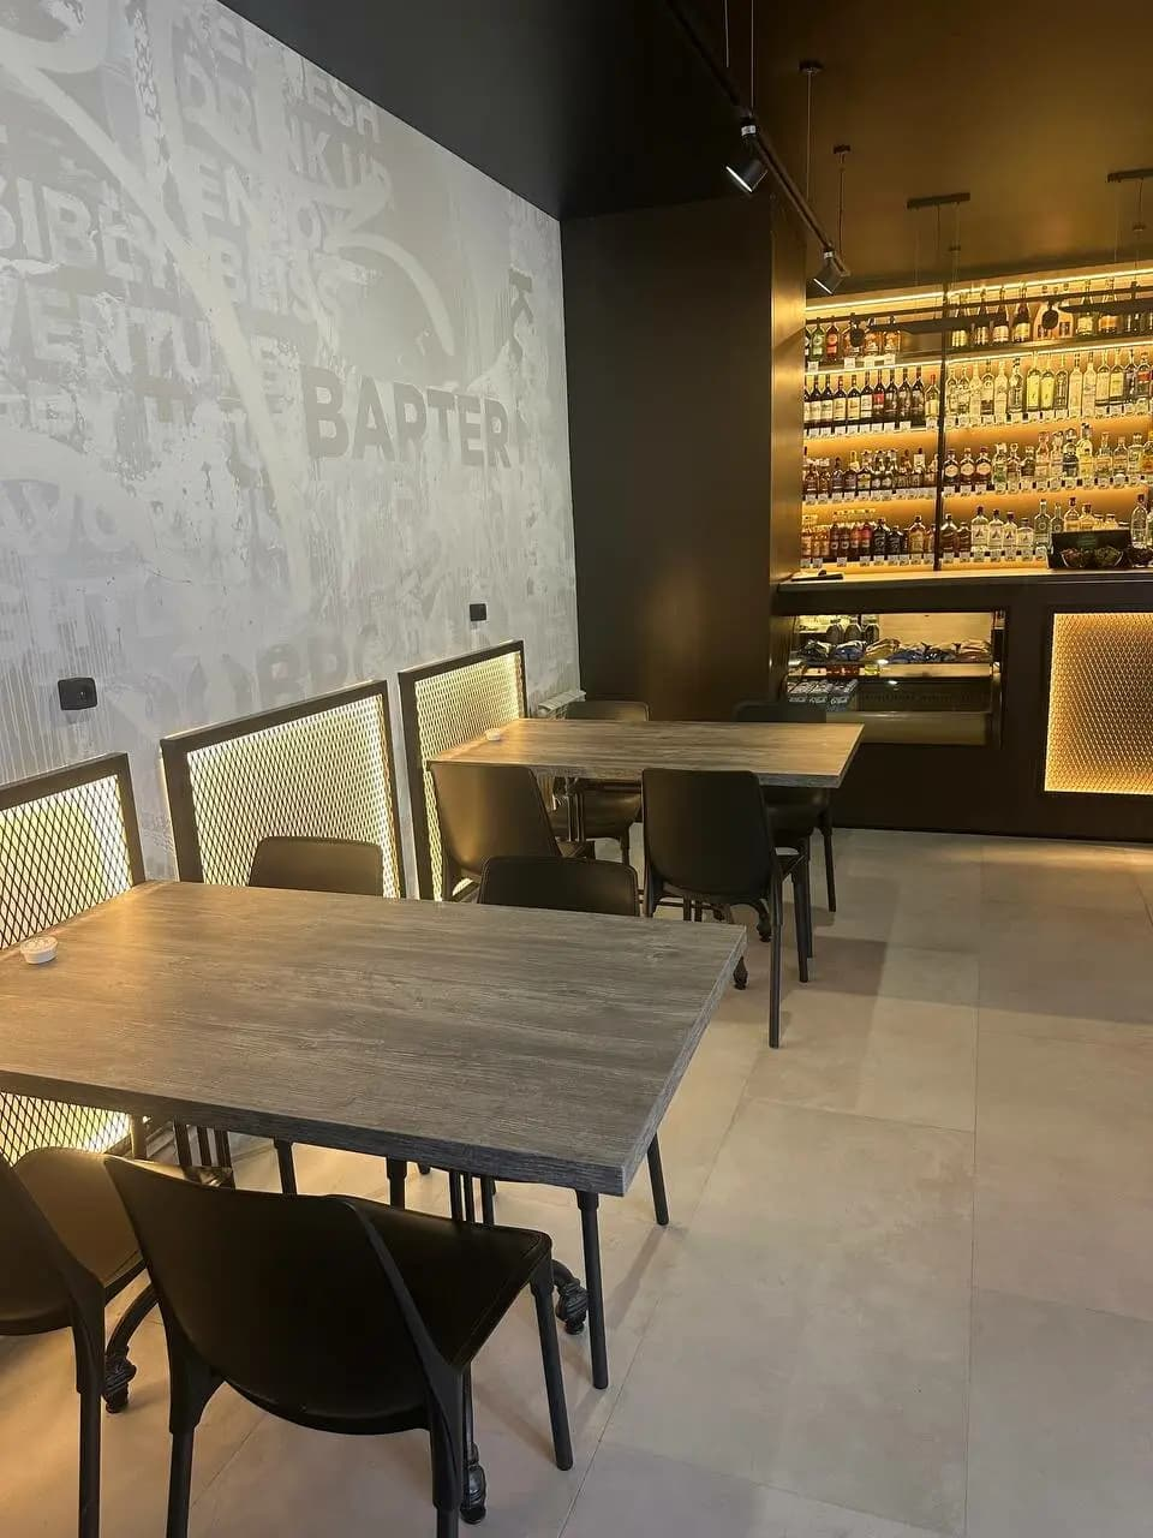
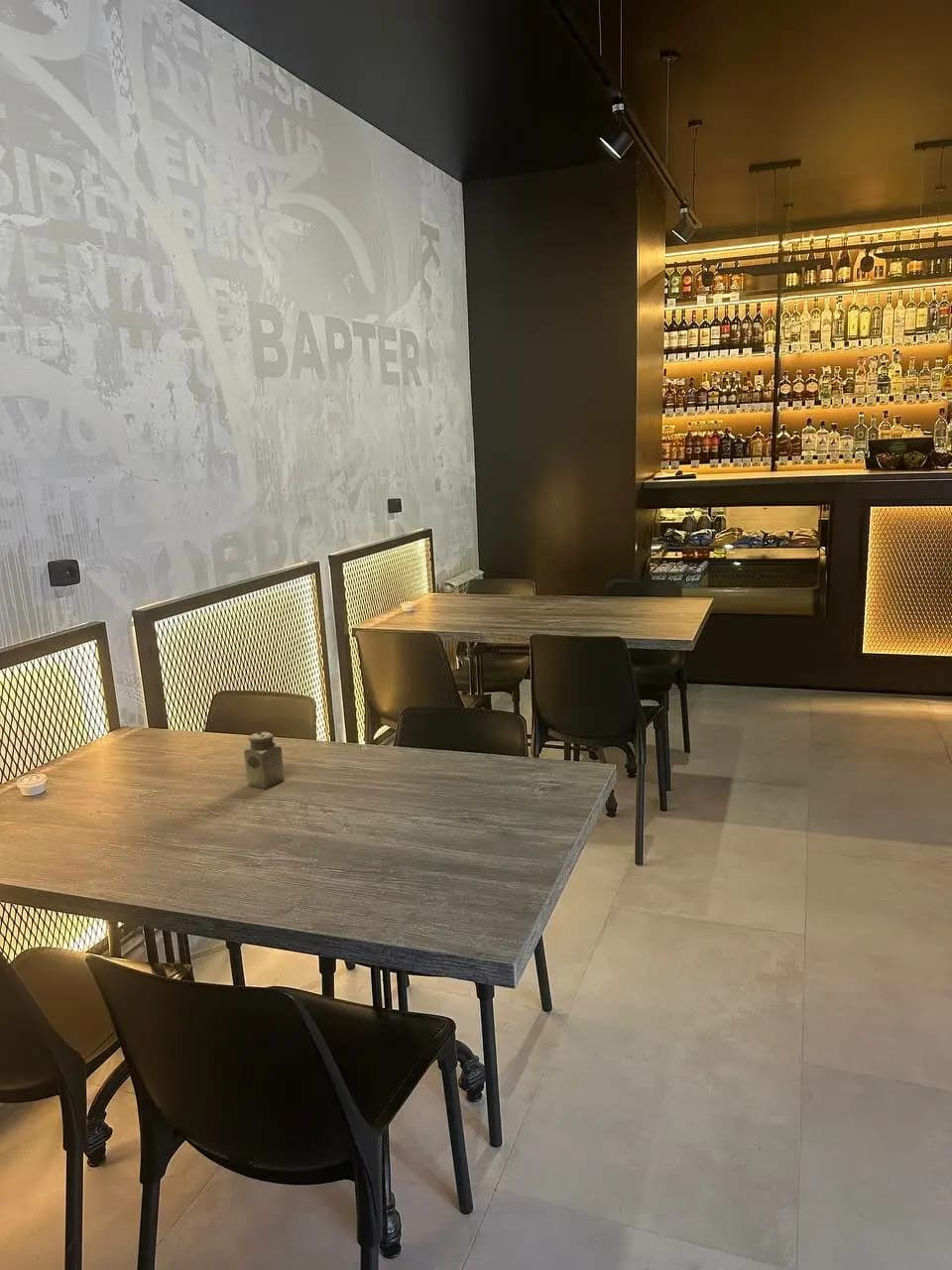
+ salt shaker [243,731,285,790]
